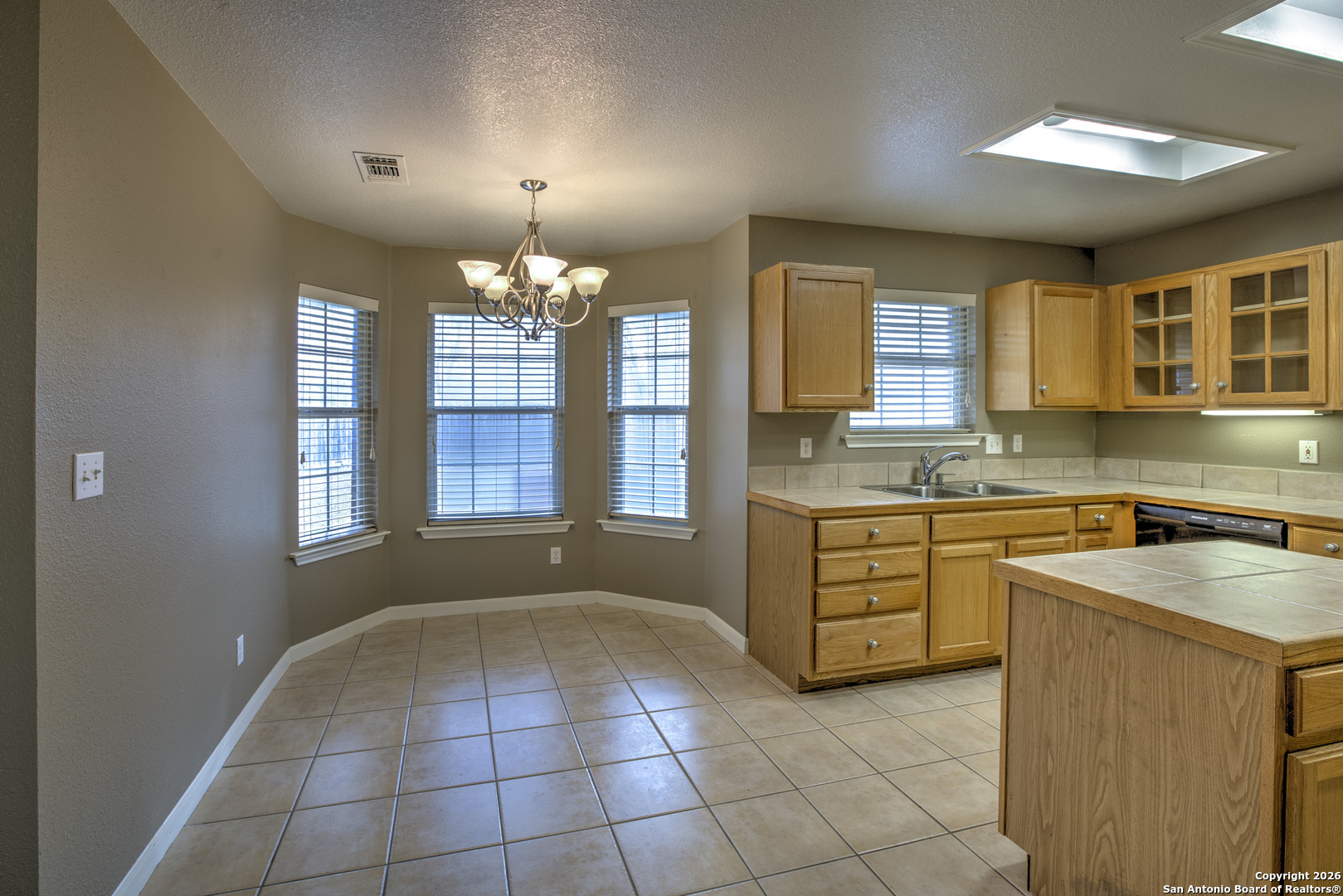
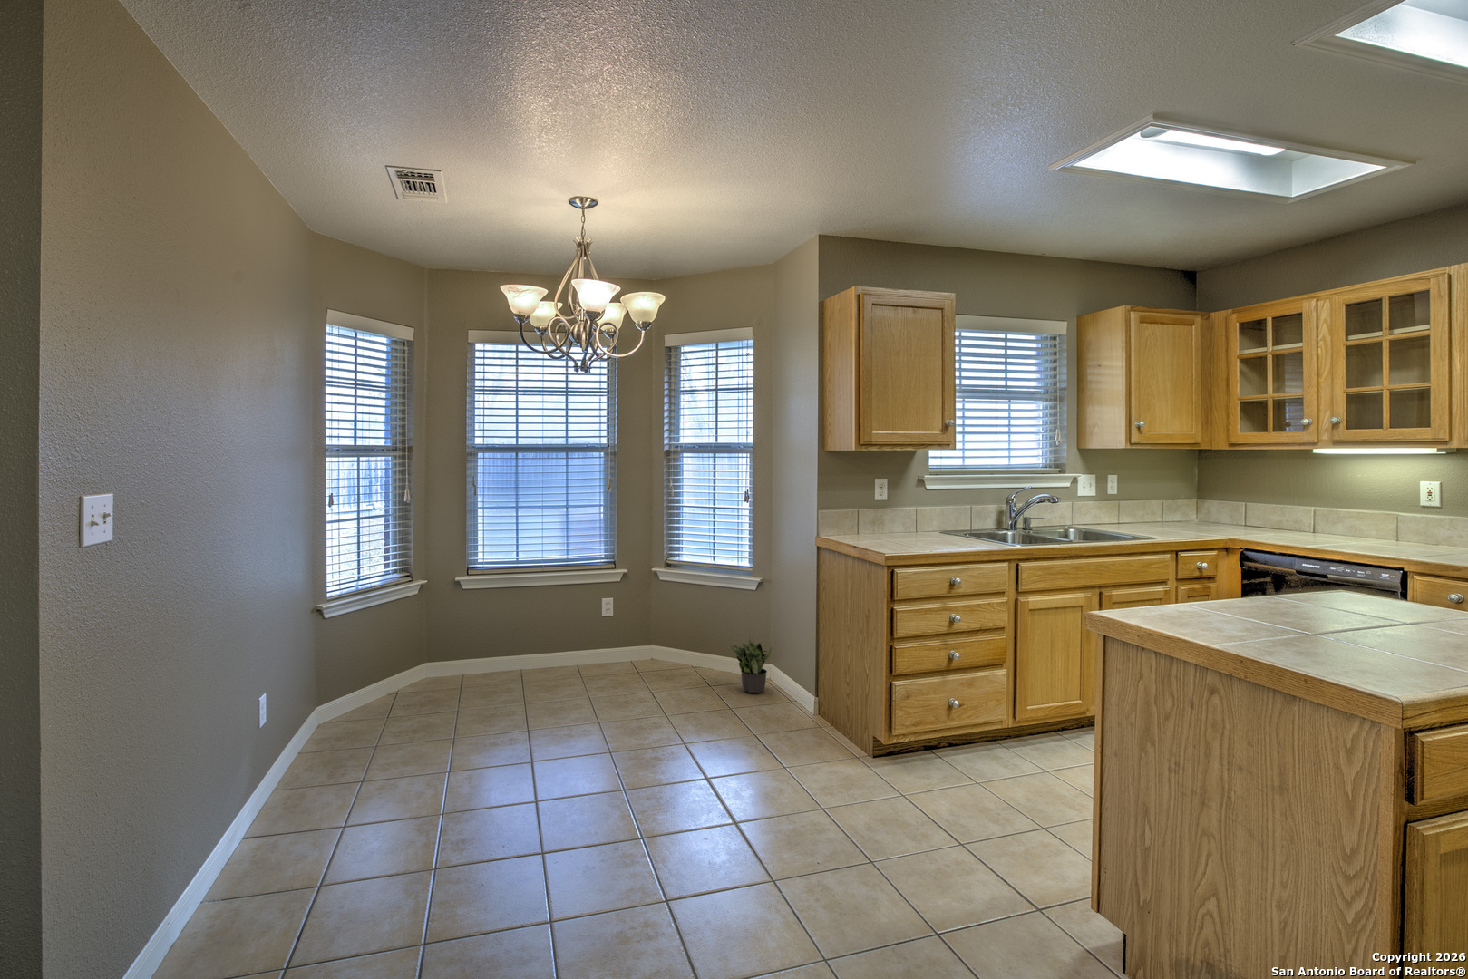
+ potted plant [730,638,773,694]
